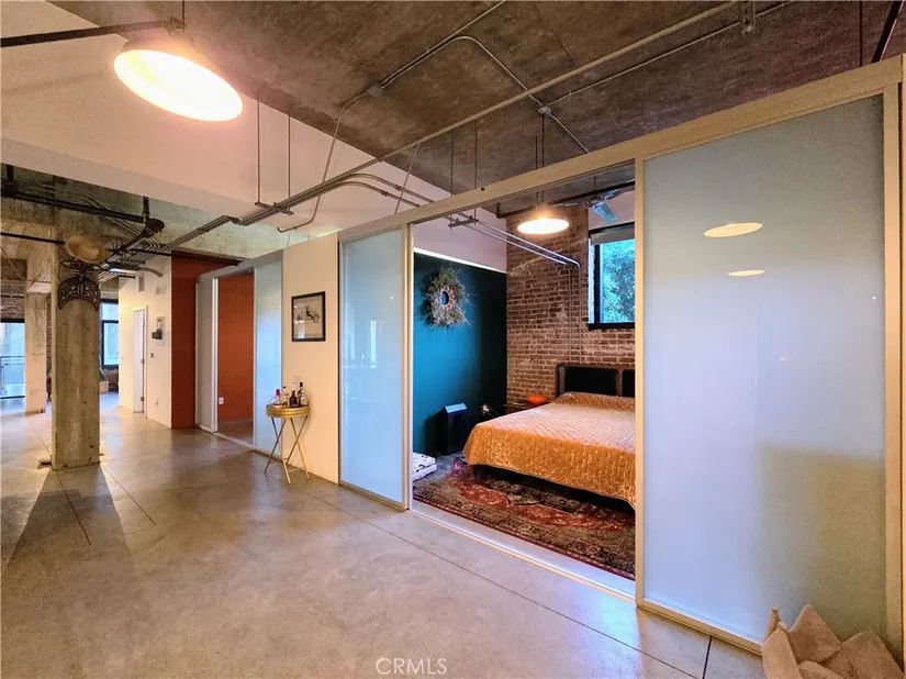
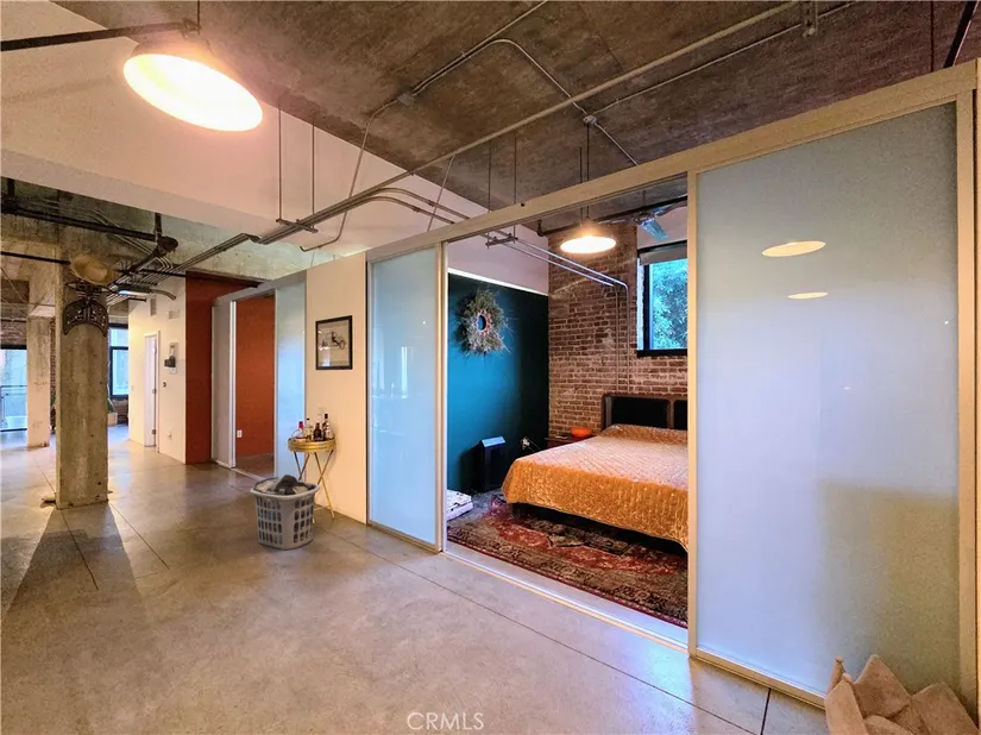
+ clothes hamper [249,473,321,552]
